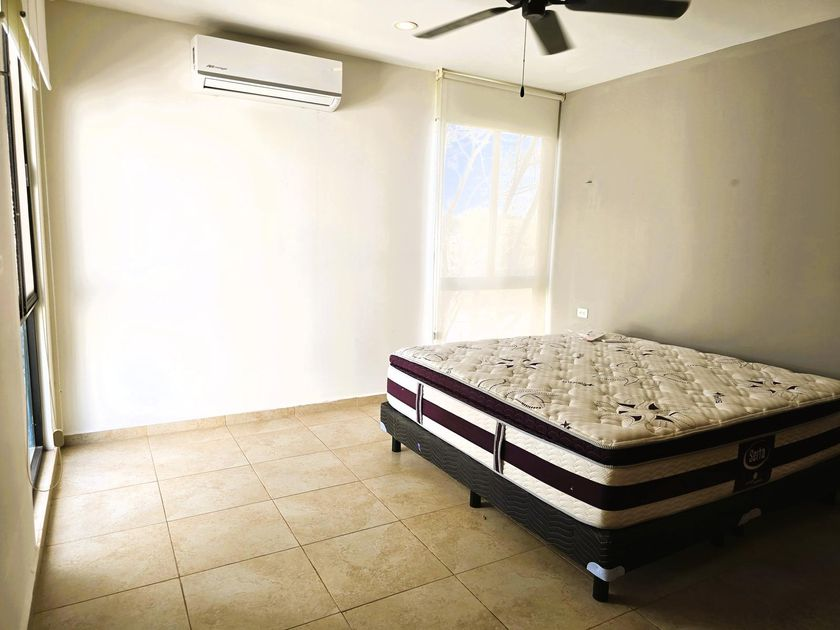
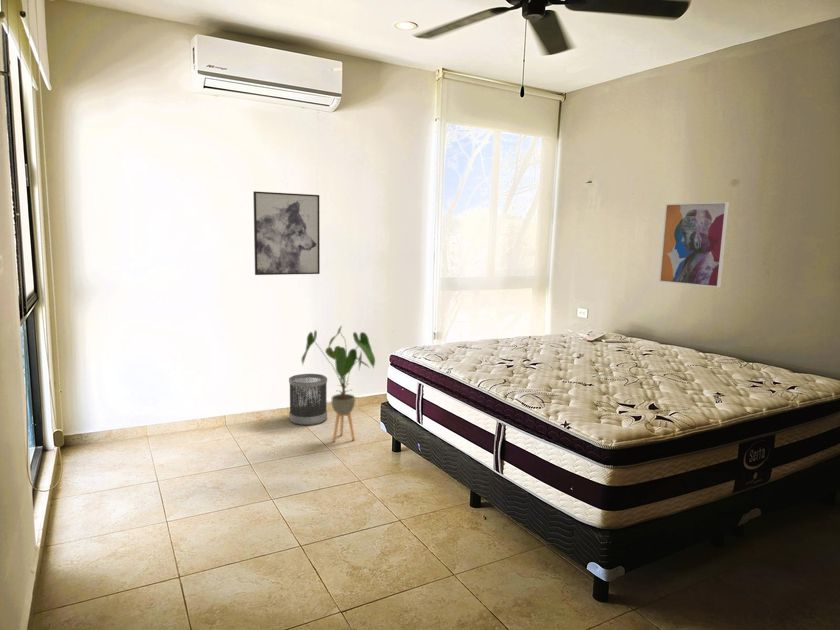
+ wall art [252,190,321,276]
+ wastebasket [288,373,328,426]
+ house plant [301,324,376,443]
+ wall art [658,201,730,289]
